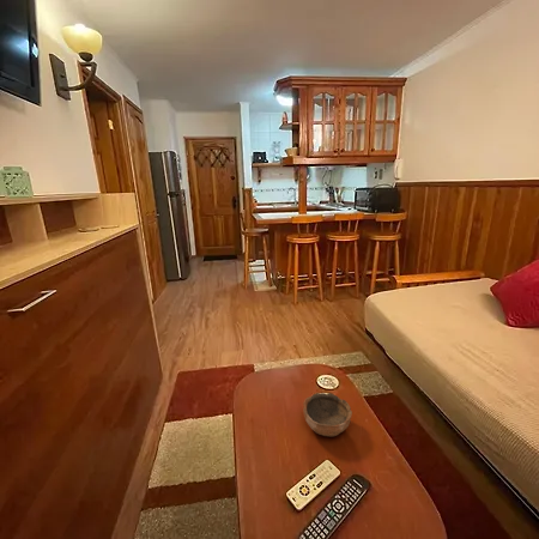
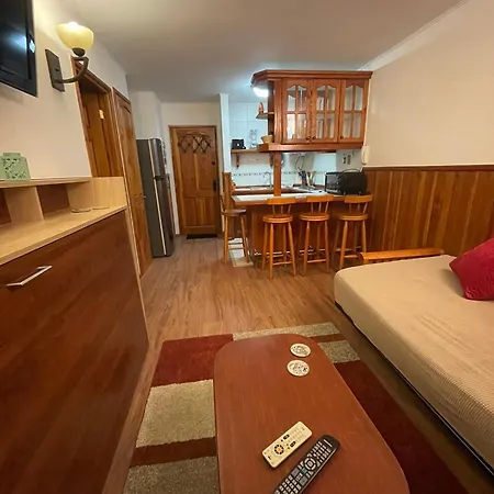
- bowl [302,392,353,437]
